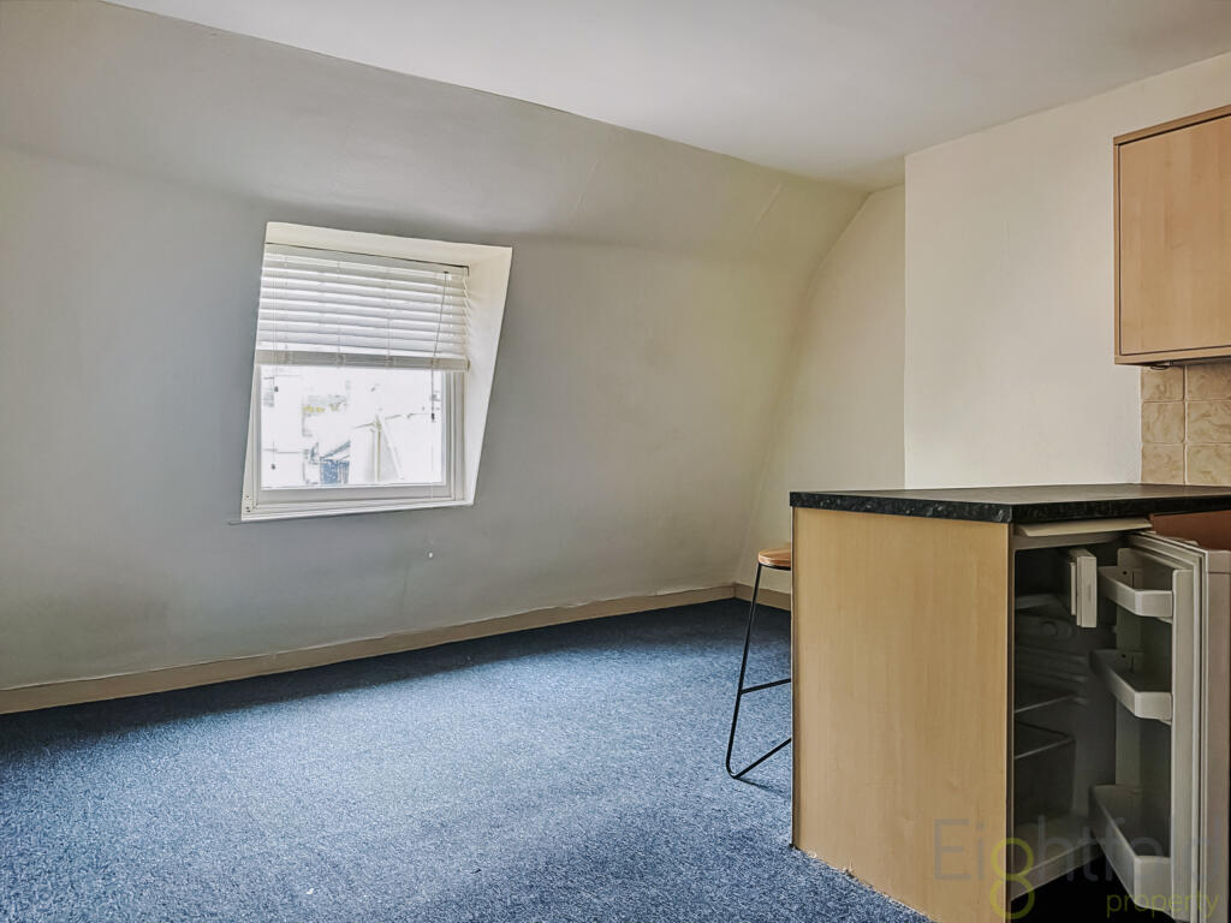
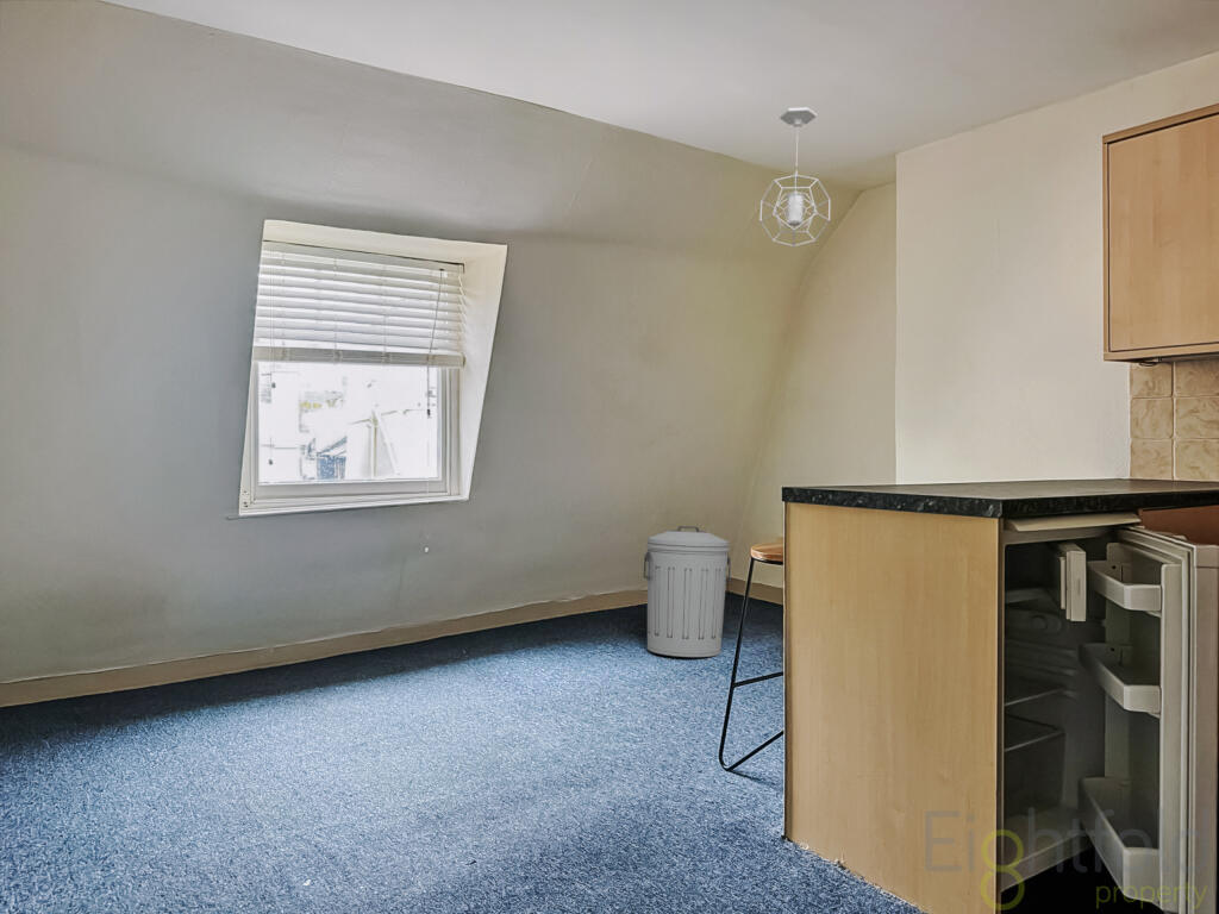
+ pendant light [758,106,831,248]
+ trash can [643,525,732,658]
